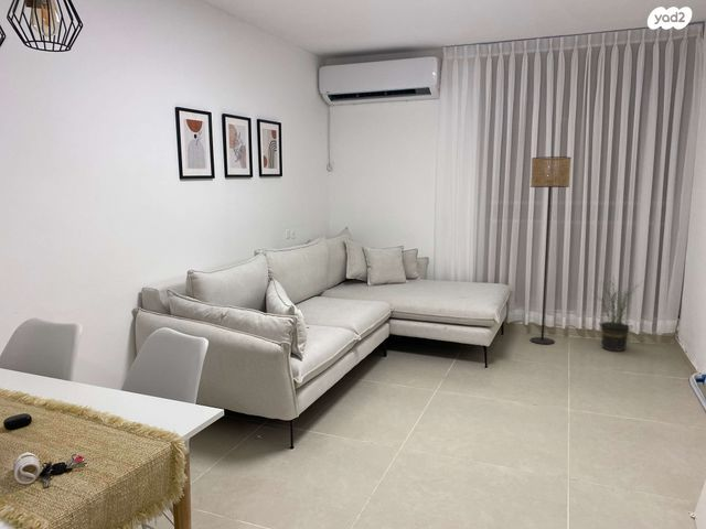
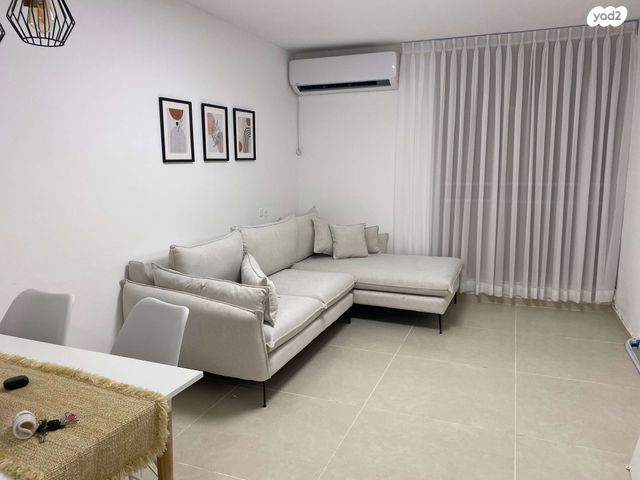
- potted plant [591,276,645,353]
- floor lamp [530,155,573,345]
